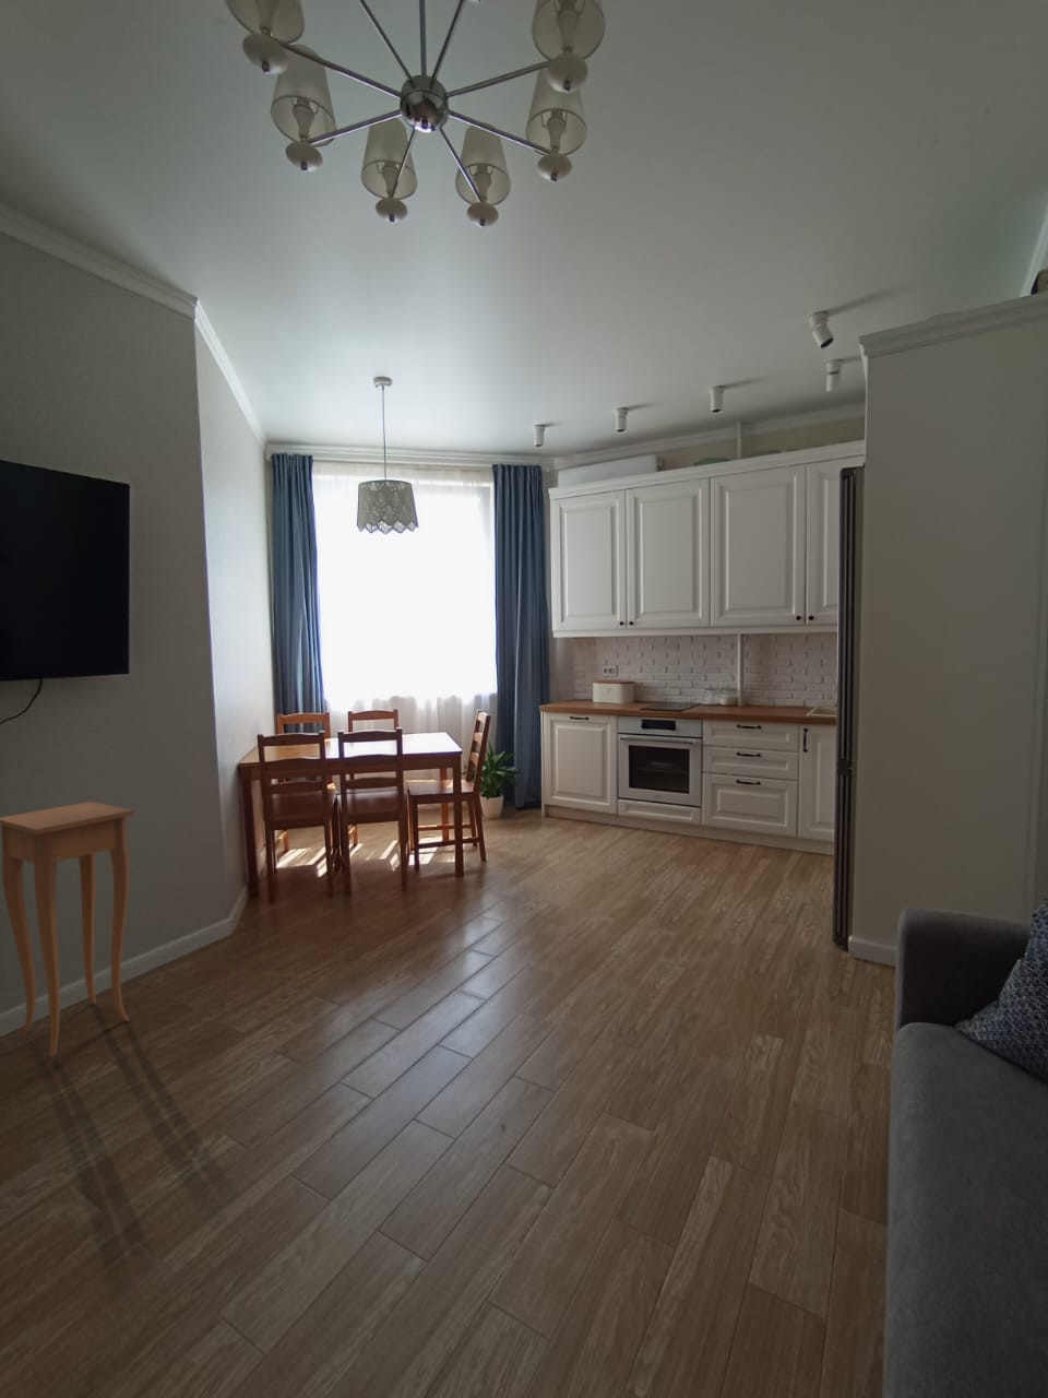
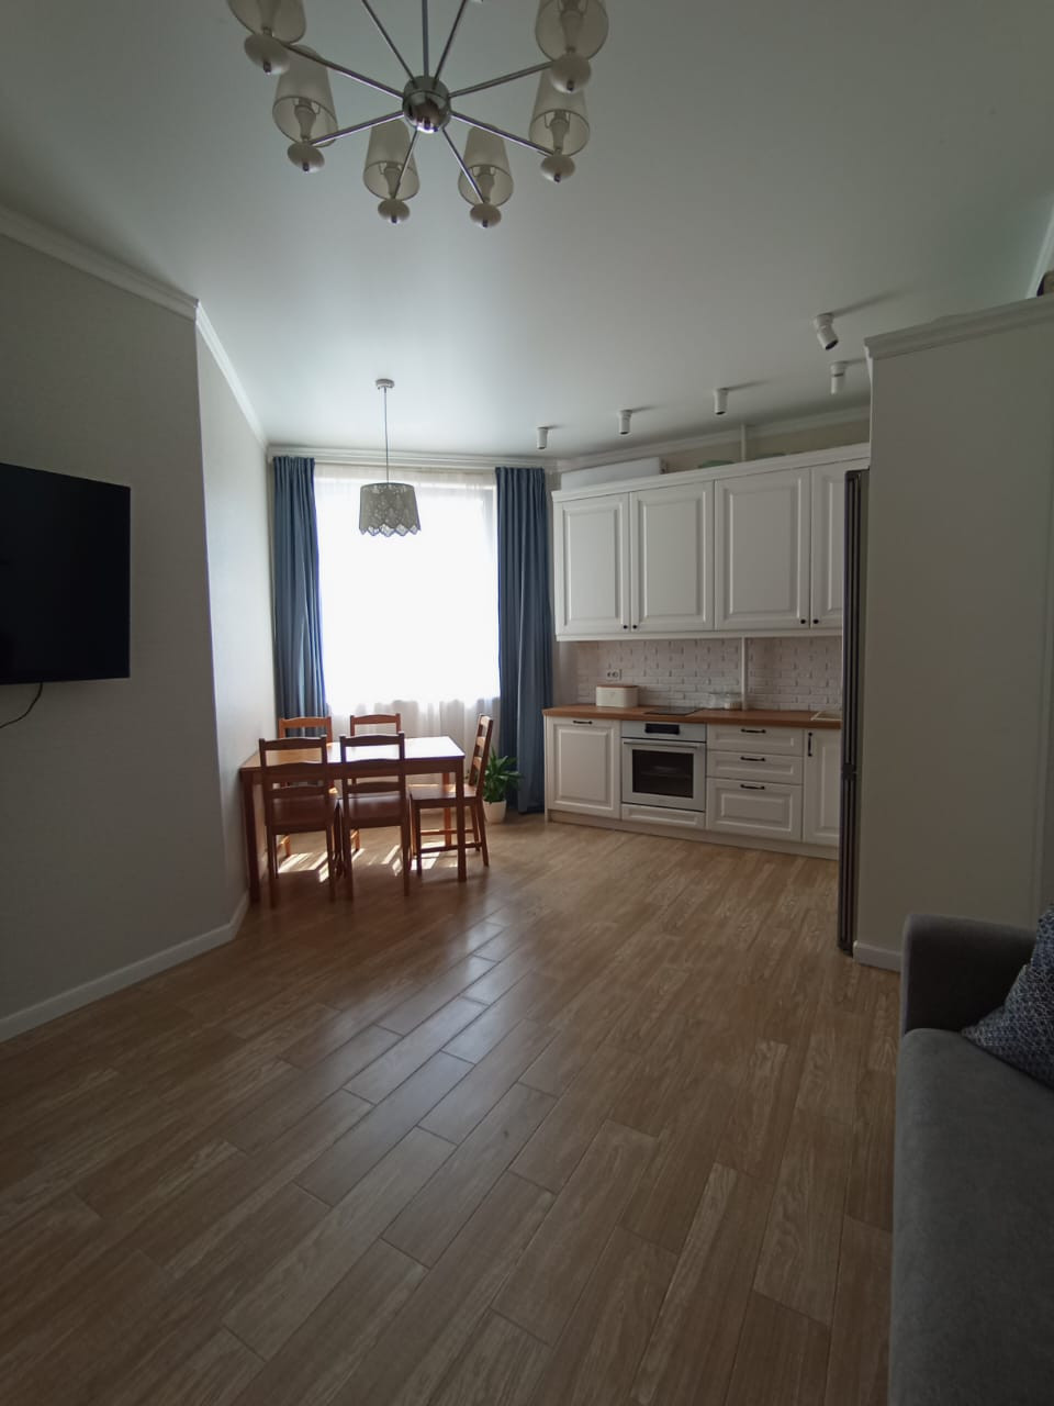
- side table [0,800,134,1057]
